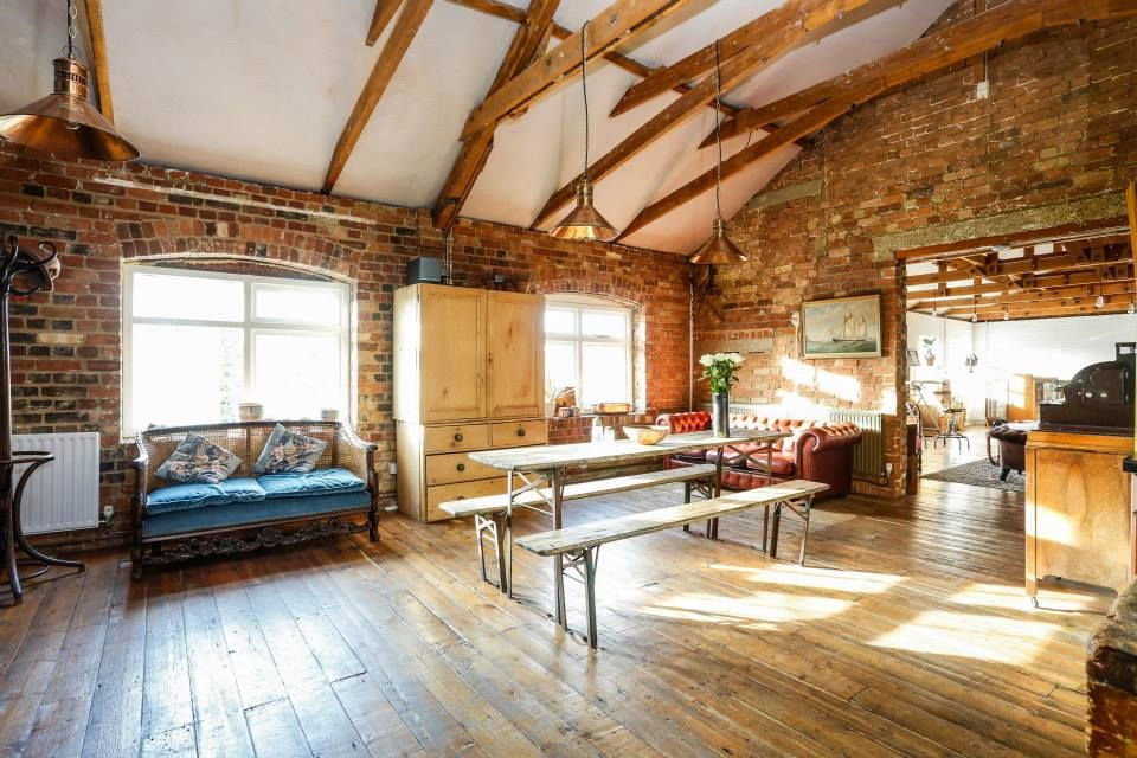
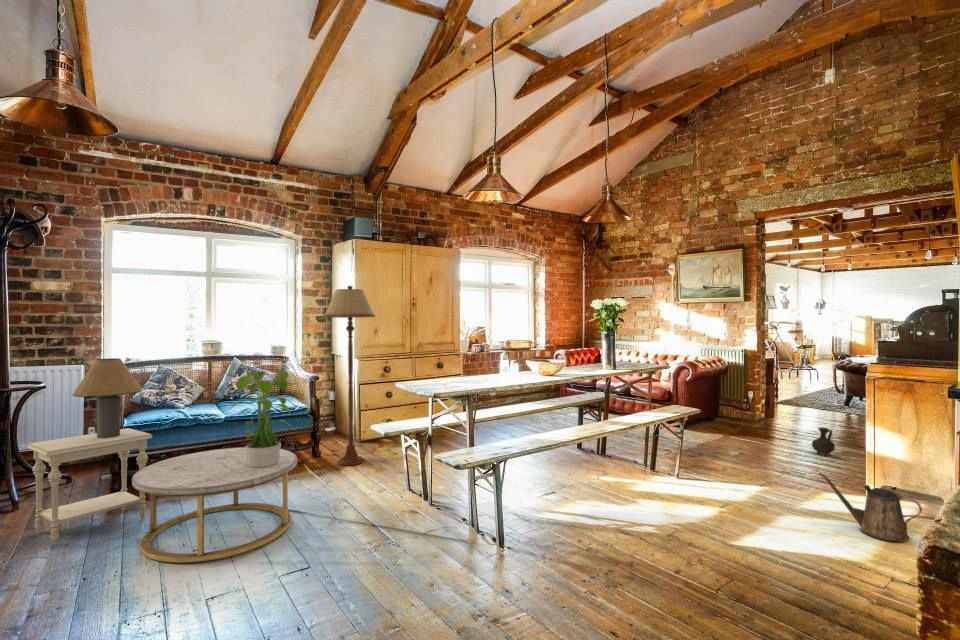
+ side table [27,427,153,546]
+ ceramic jug [811,427,836,457]
+ table lamp [71,357,143,438]
+ watering can [818,471,923,543]
+ potted plant [225,367,298,468]
+ floor lamp [323,285,376,466]
+ coffee table [131,446,298,564]
